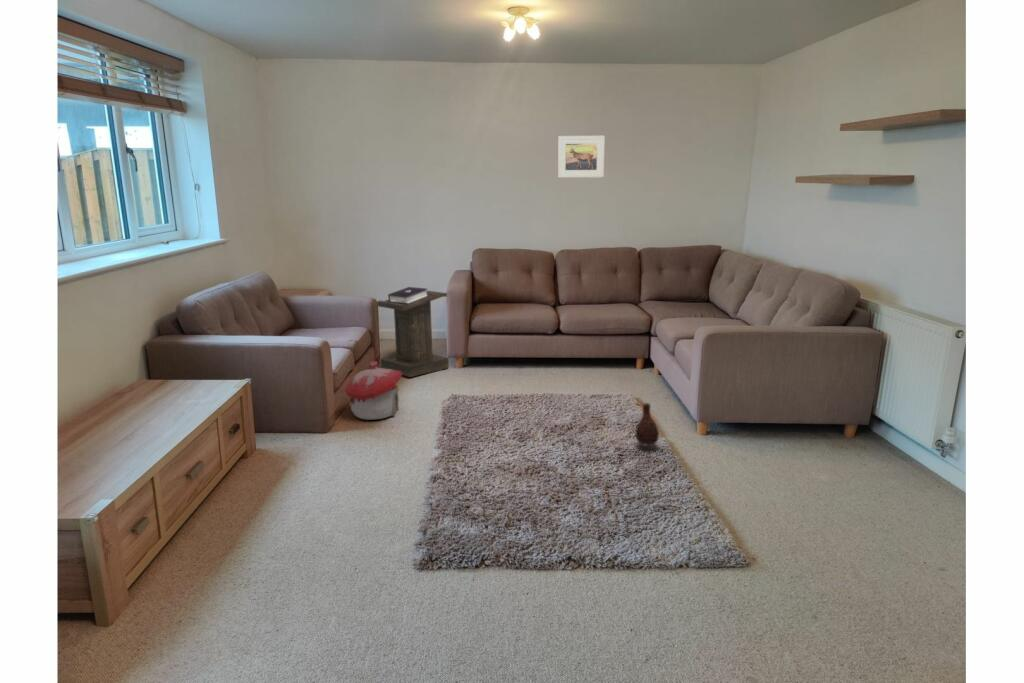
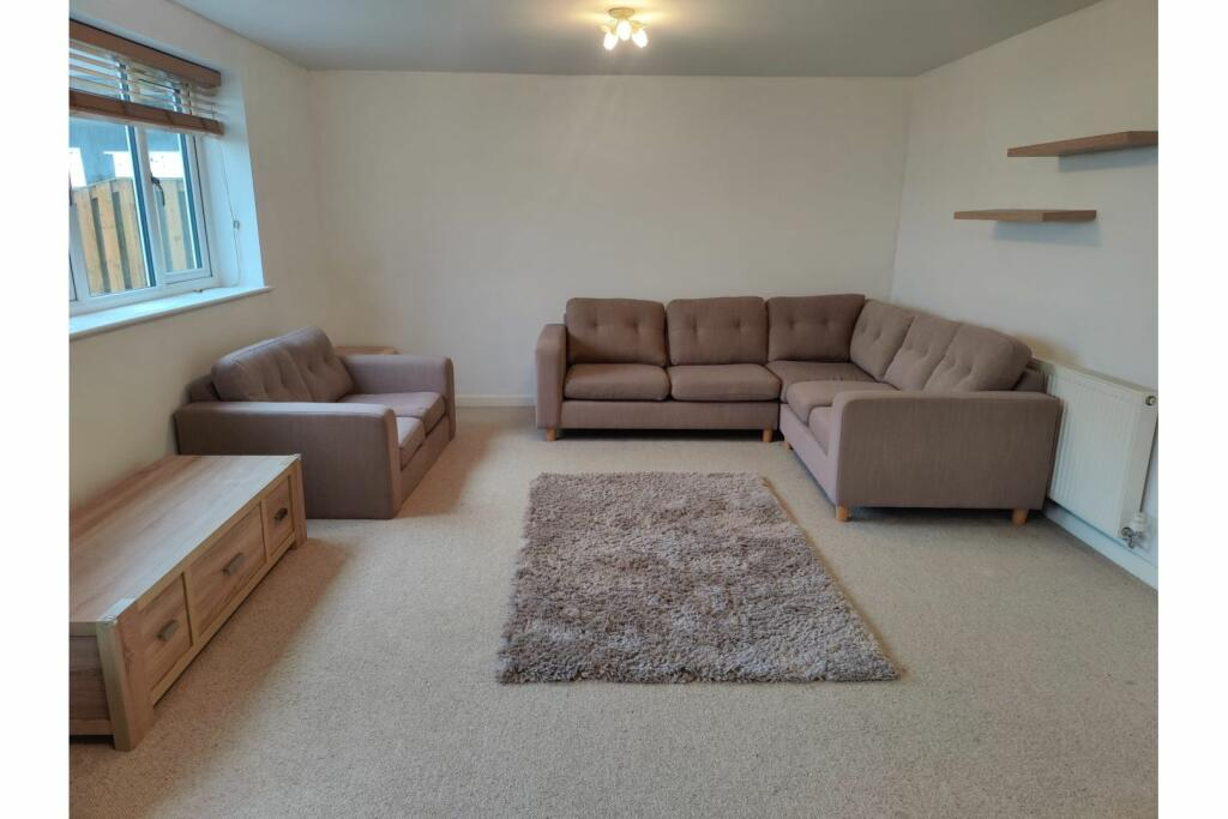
- vase [635,402,660,447]
- toy house [344,360,403,421]
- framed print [557,135,605,179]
- lectern [376,286,450,378]
